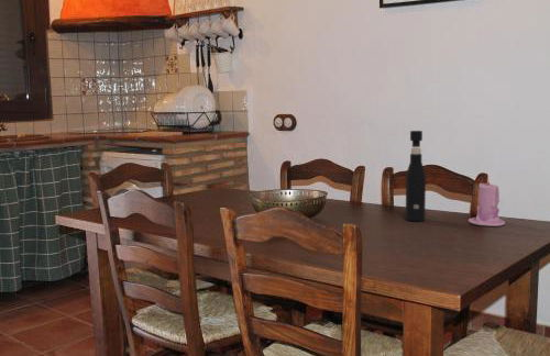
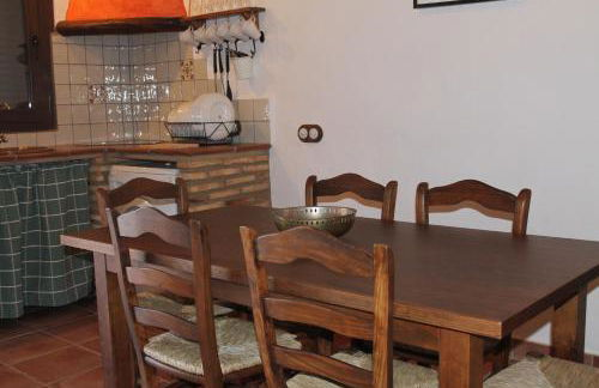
- candle [468,179,506,227]
- pepper grinder [405,130,427,222]
